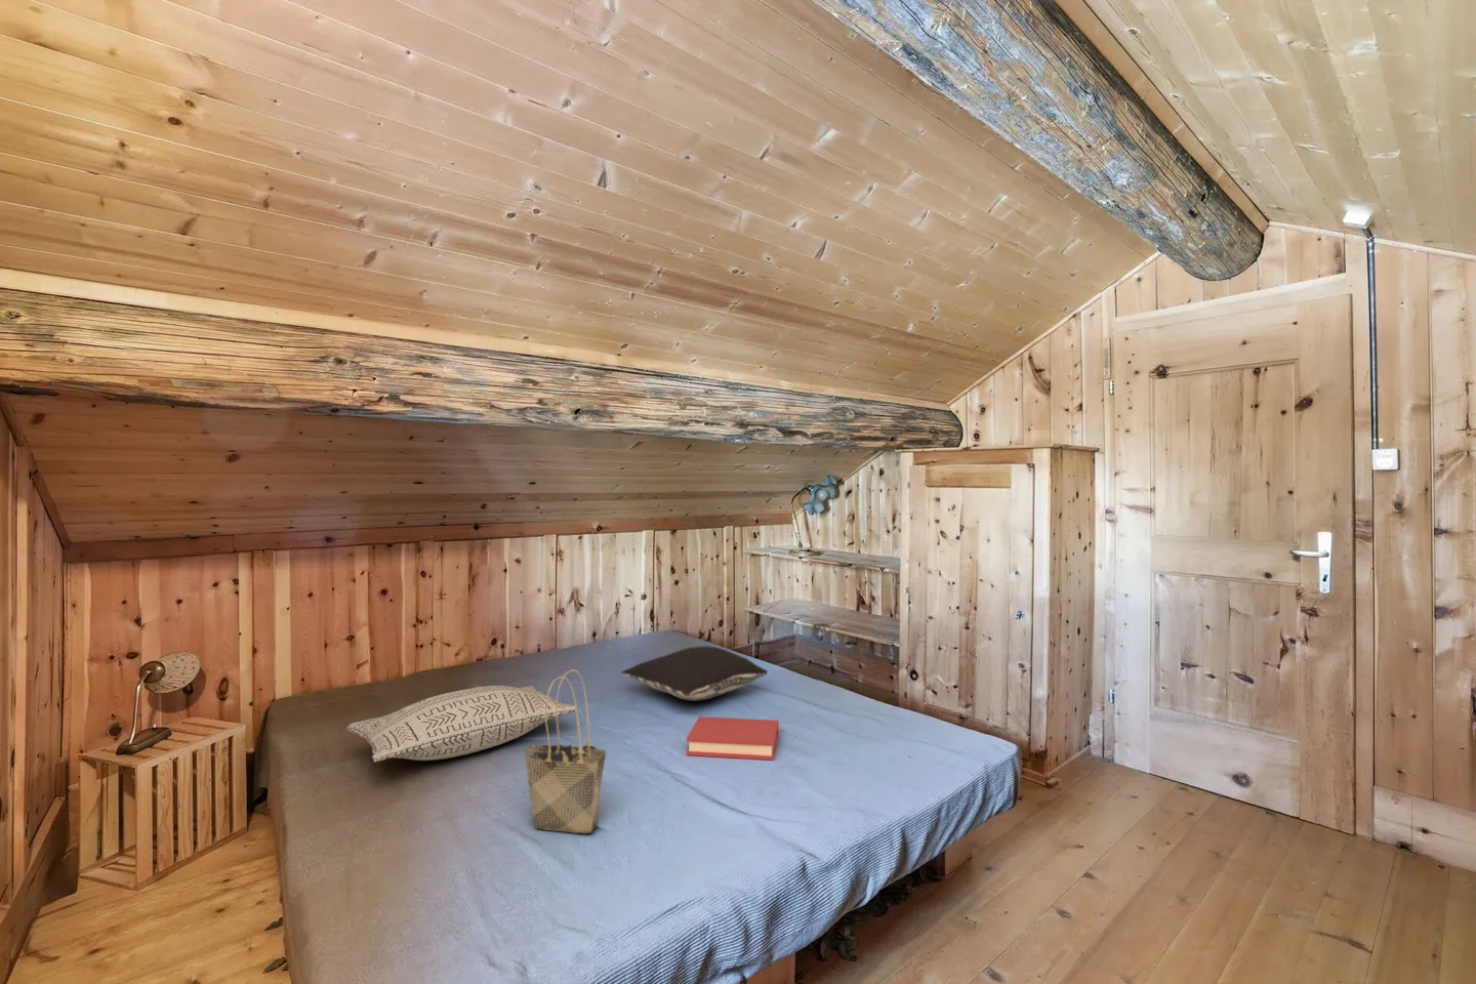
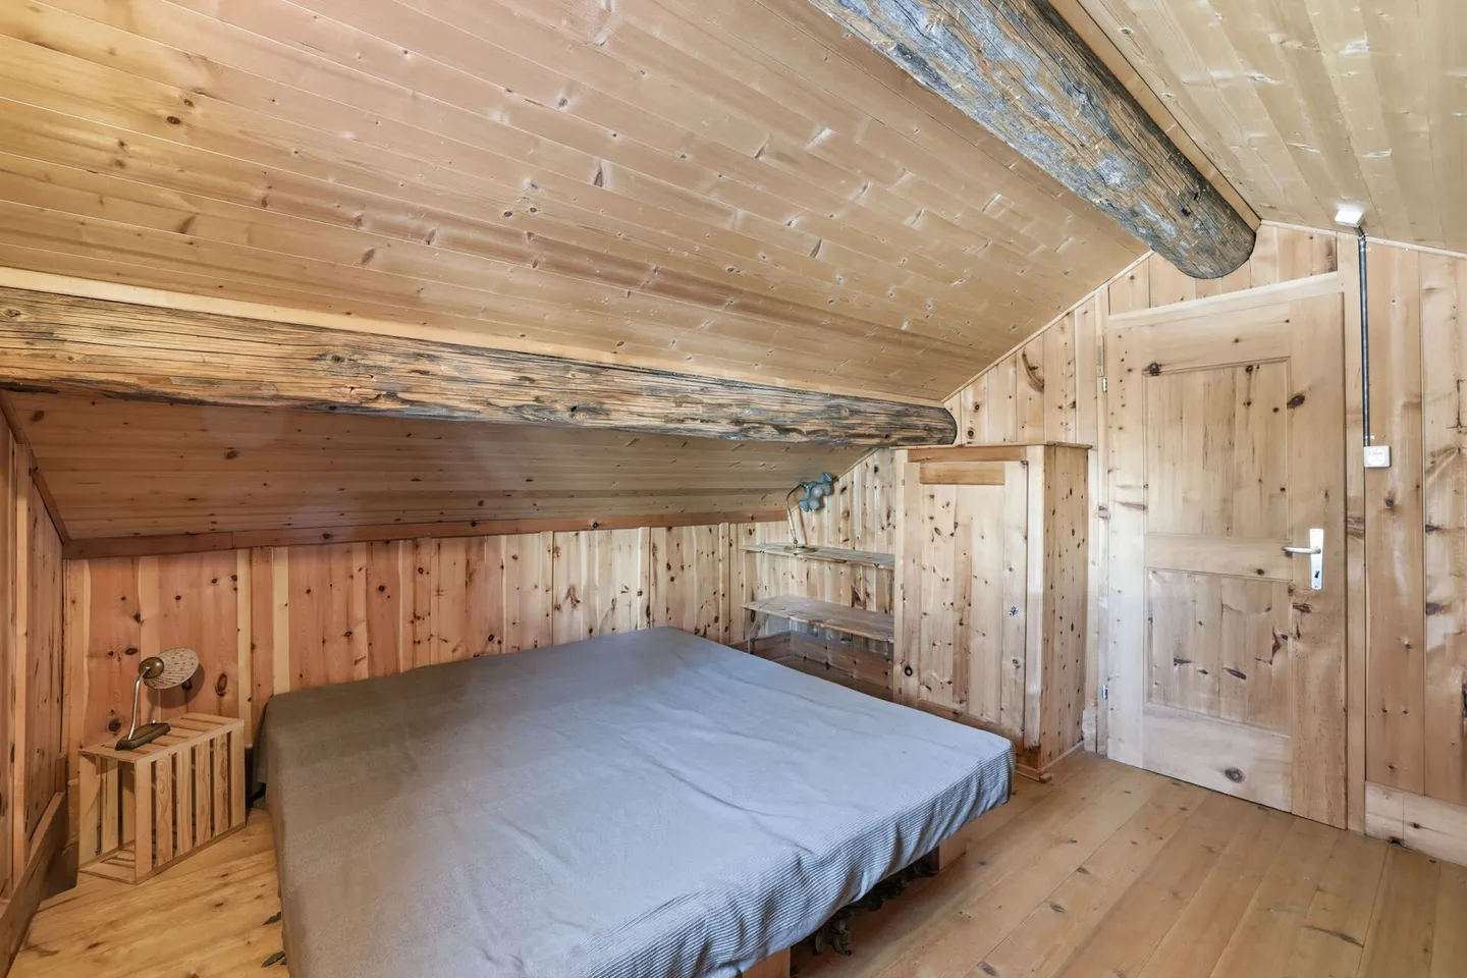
- tote bag [523,669,607,835]
- hardback book [685,715,780,761]
- pillow [622,645,769,702]
- pillow [346,684,579,762]
